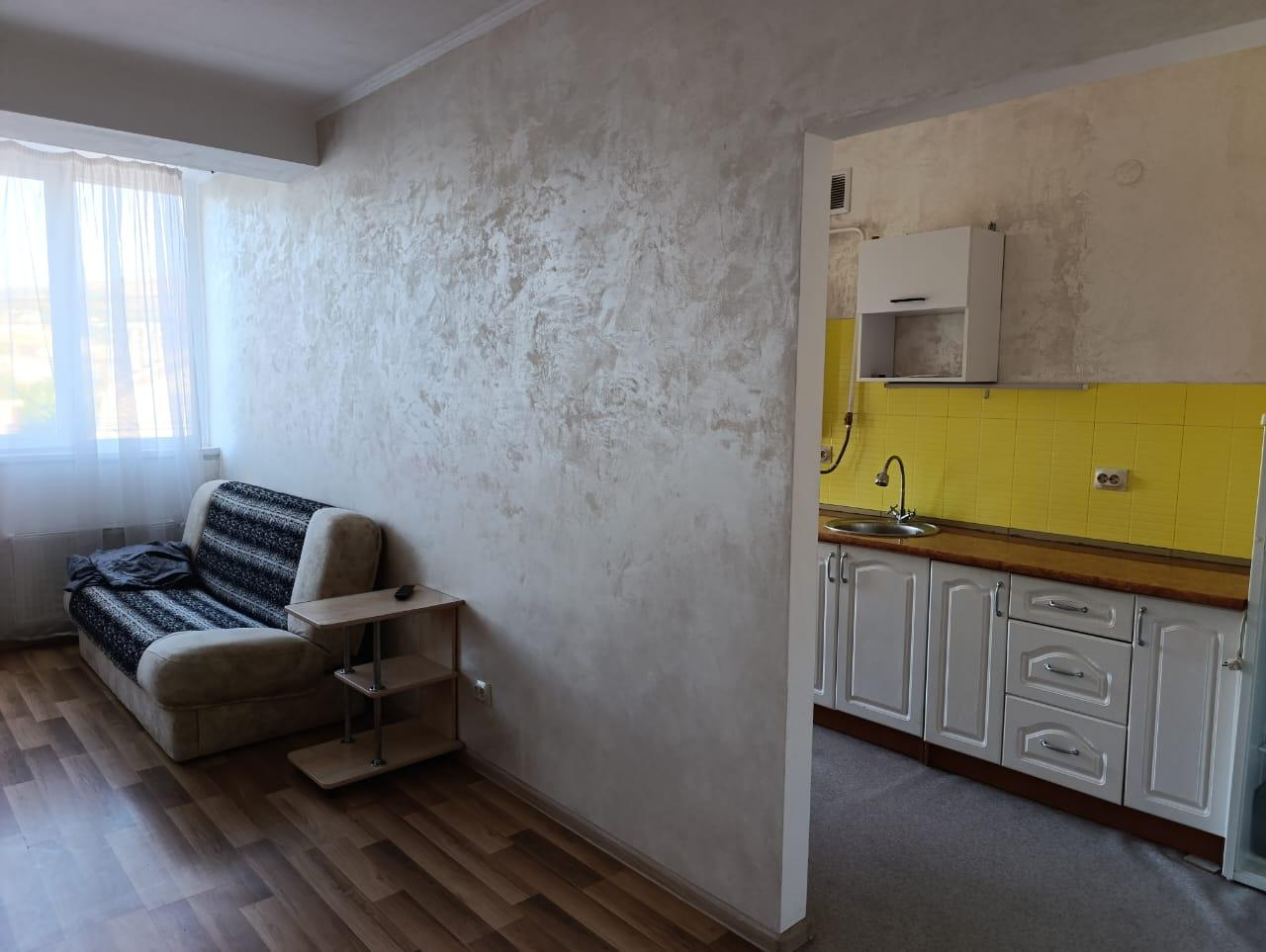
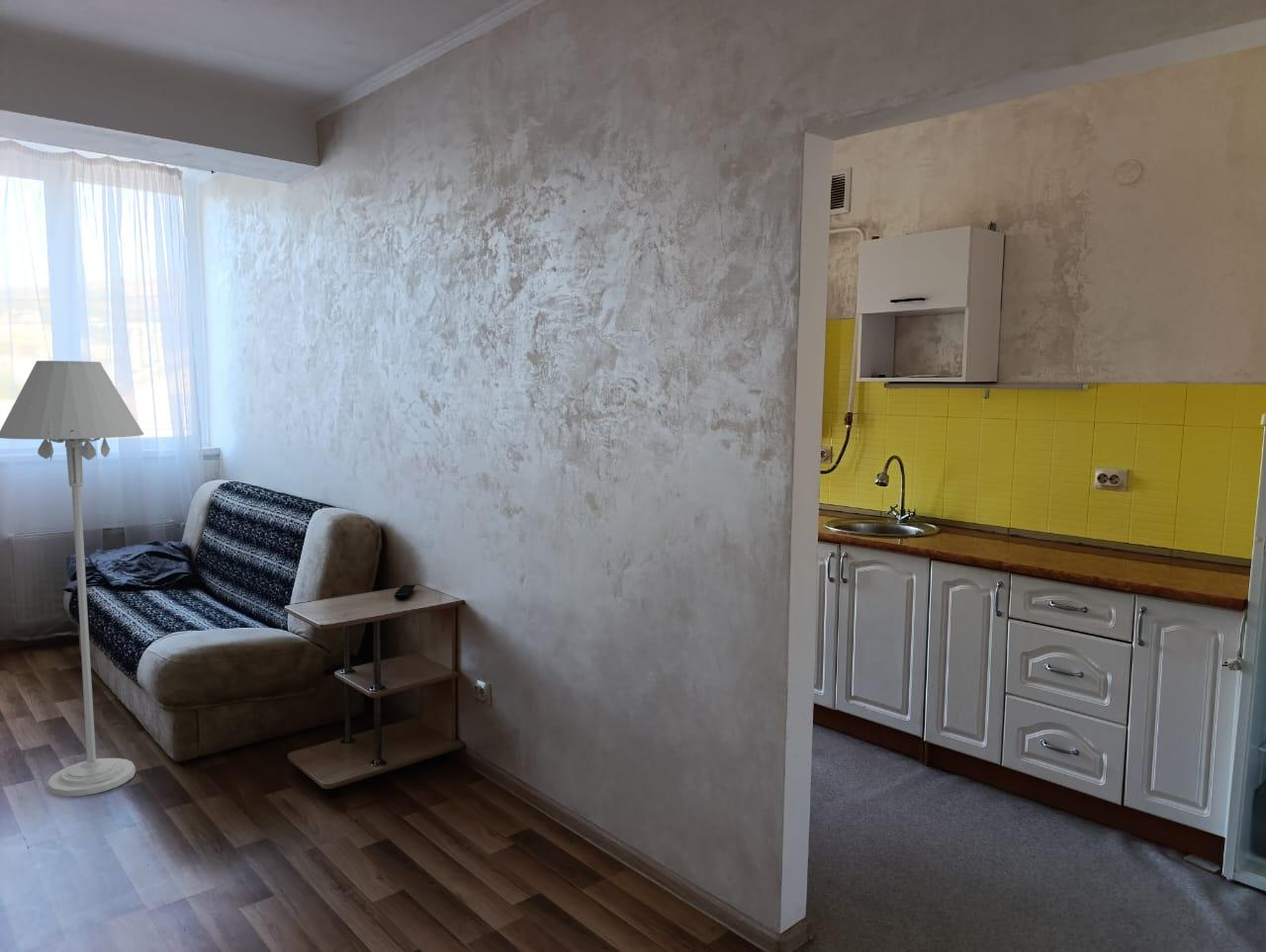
+ floor lamp [0,360,144,798]
